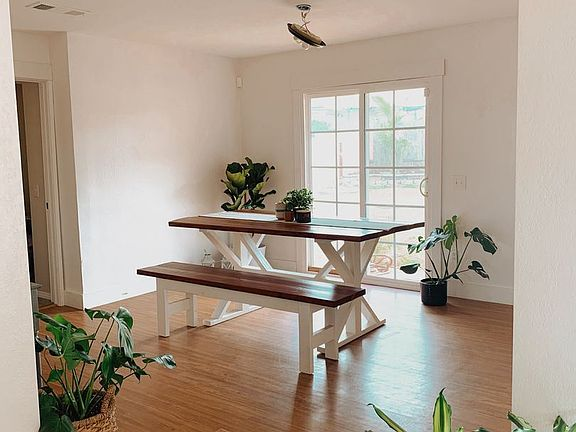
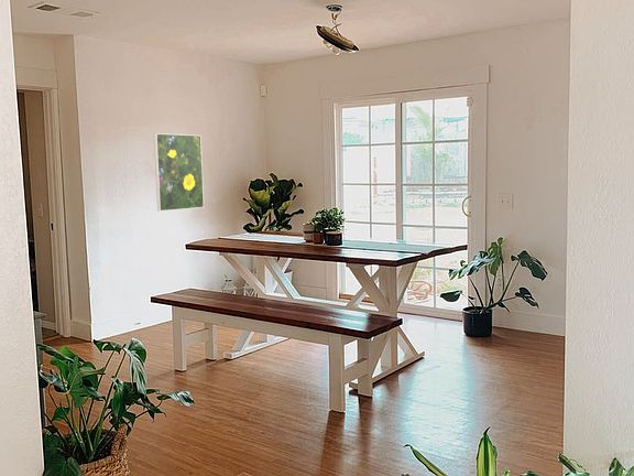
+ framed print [153,132,205,213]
